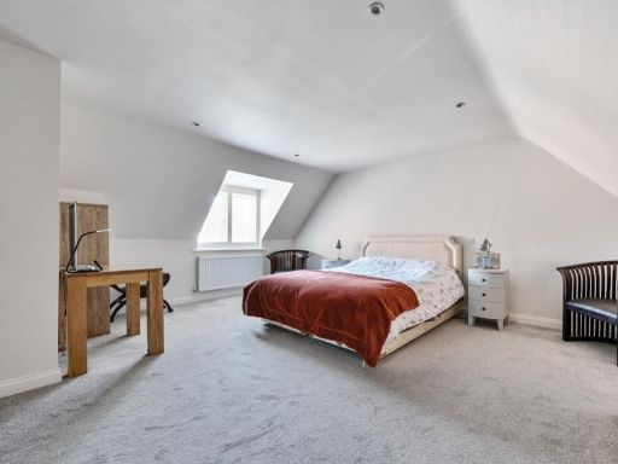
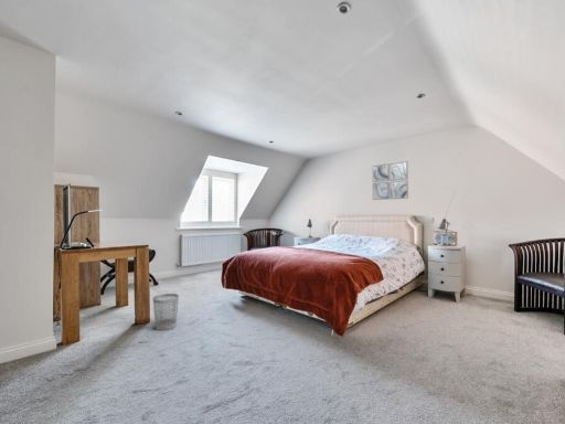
+ wall art [371,160,409,201]
+ wastebasket [152,293,180,331]
